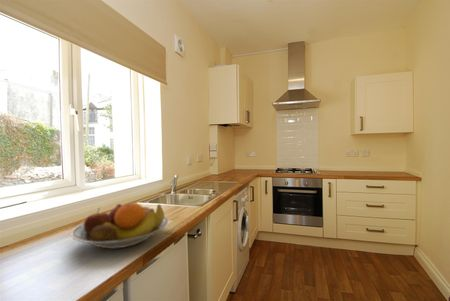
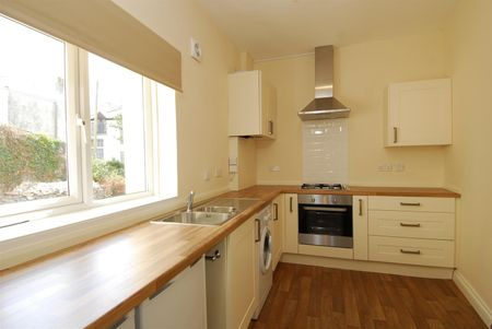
- fruit bowl [70,202,169,250]
